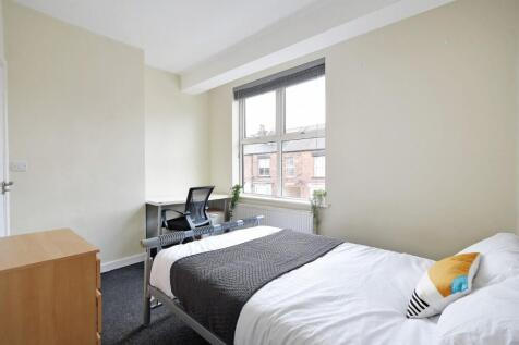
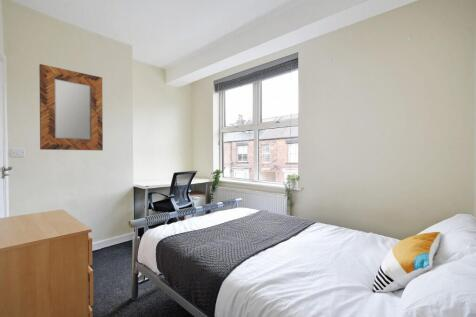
+ home mirror [38,63,104,151]
